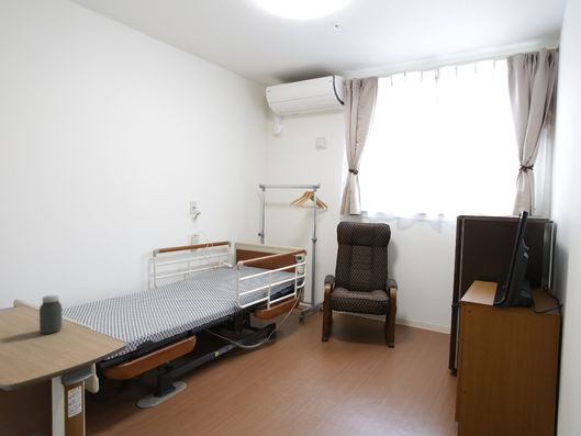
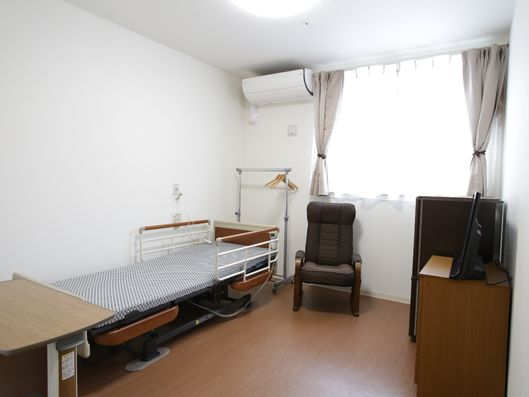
- jar [38,294,63,335]
